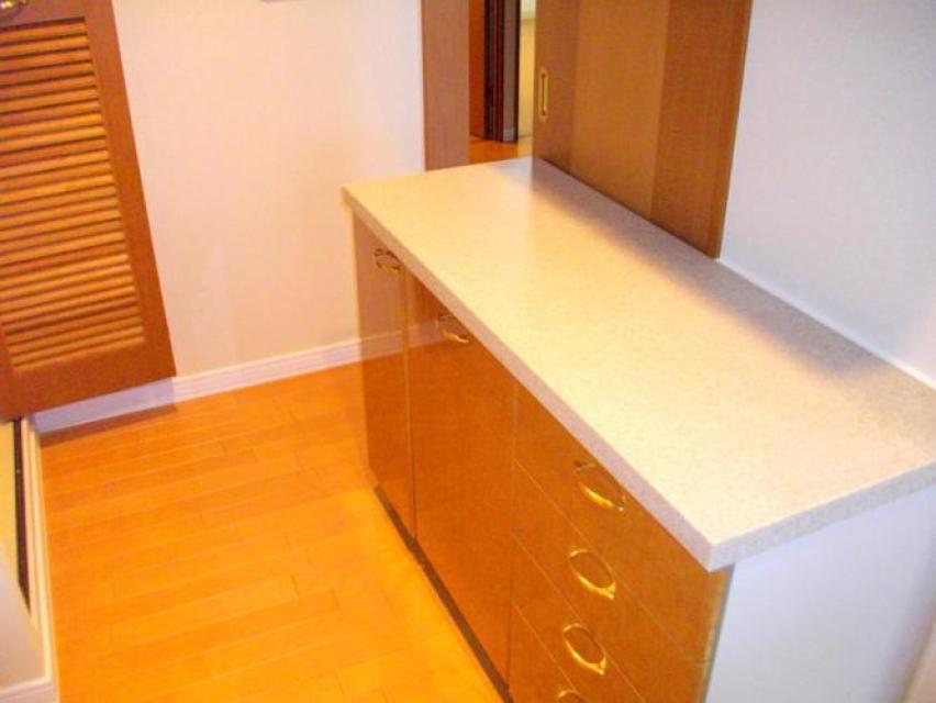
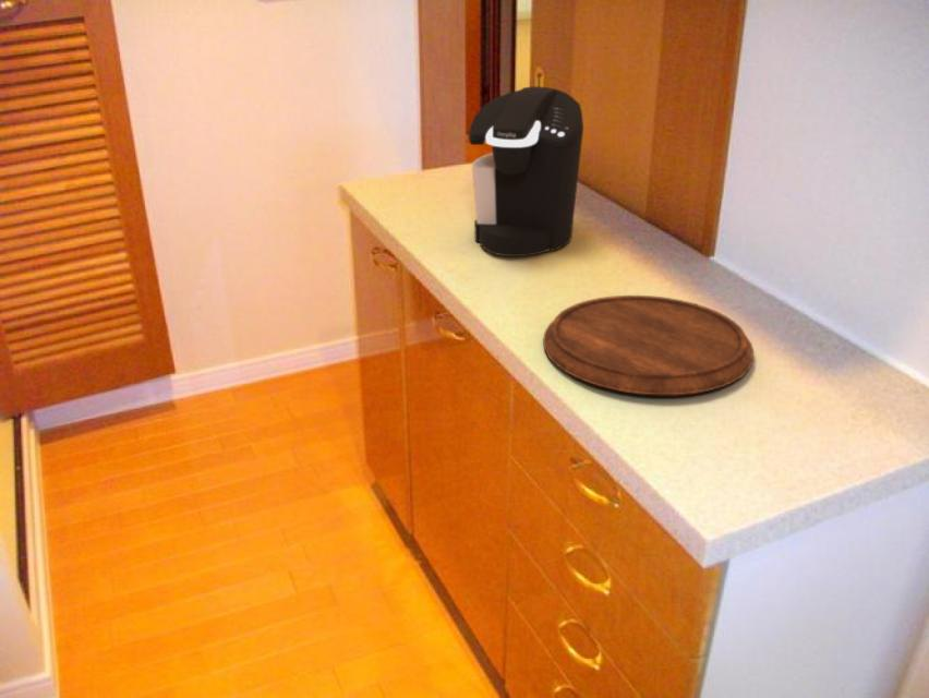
+ coffee maker [468,85,584,257]
+ cutting board [542,294,755,396]
